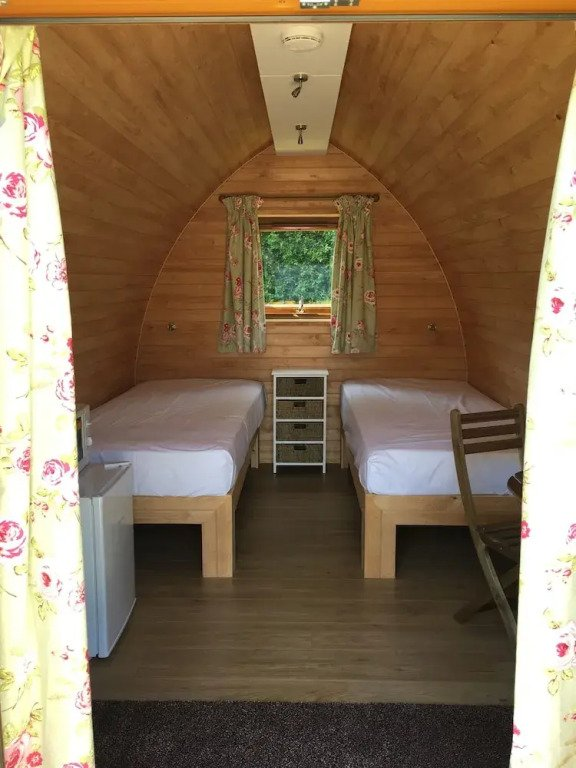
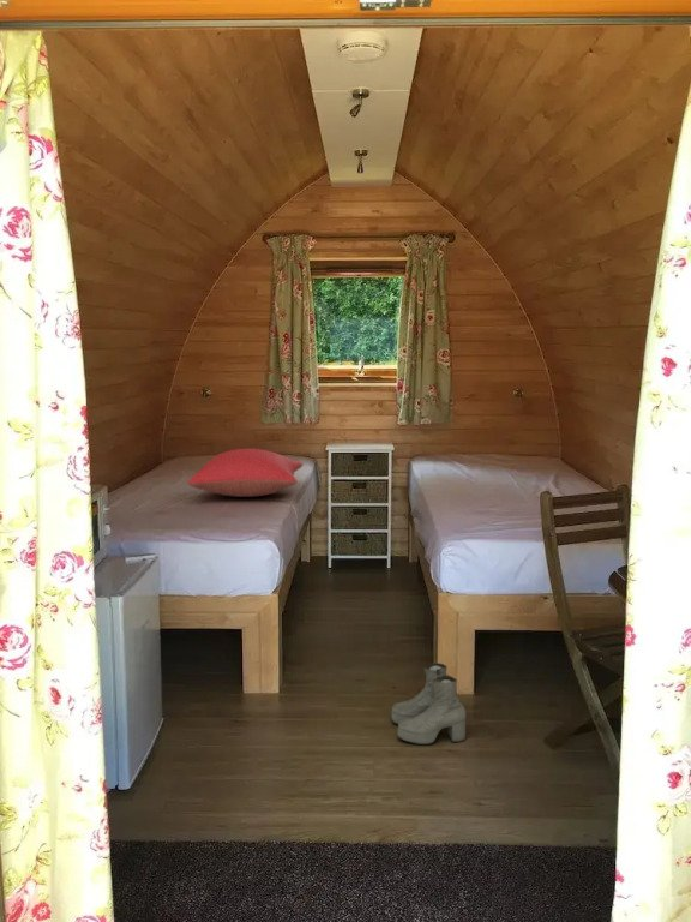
+ pillow [187,448,305,498]
+ boots [390,661,467,746]
